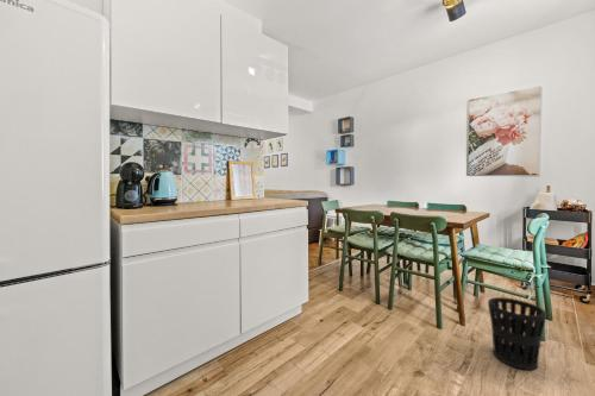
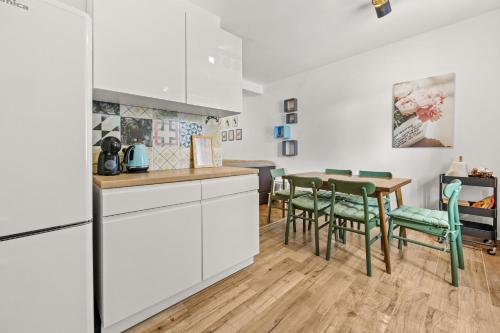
- wastebasket [487,296,547,371]
